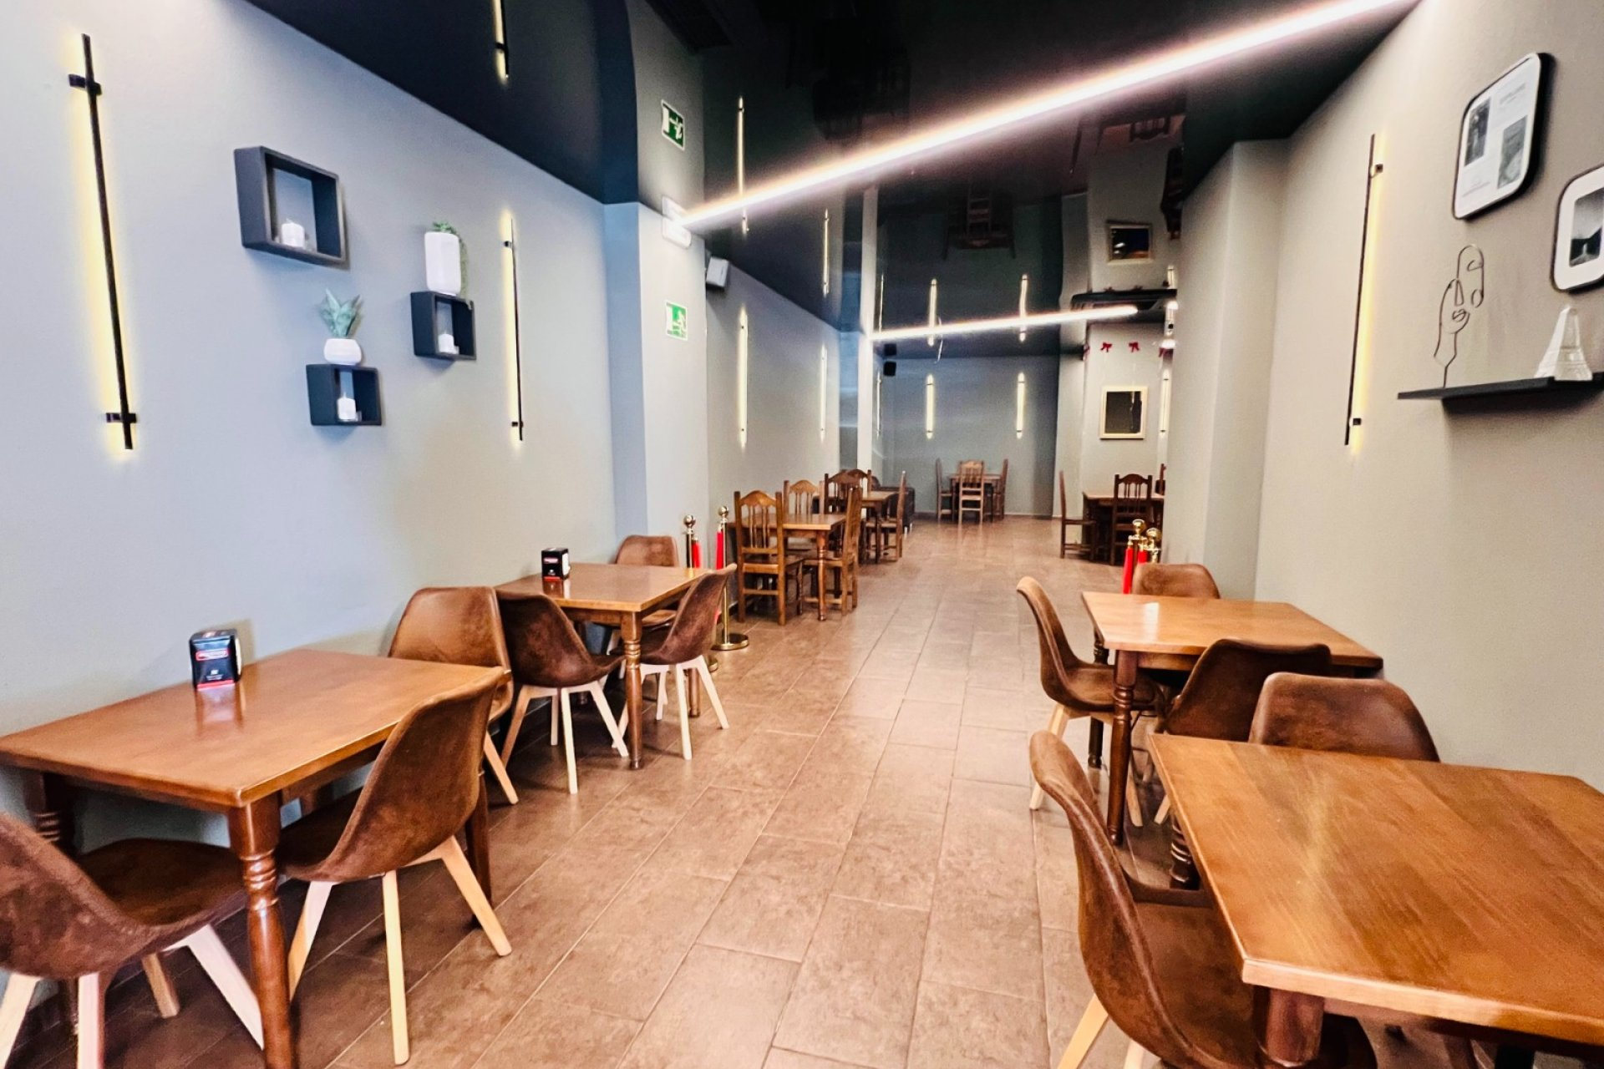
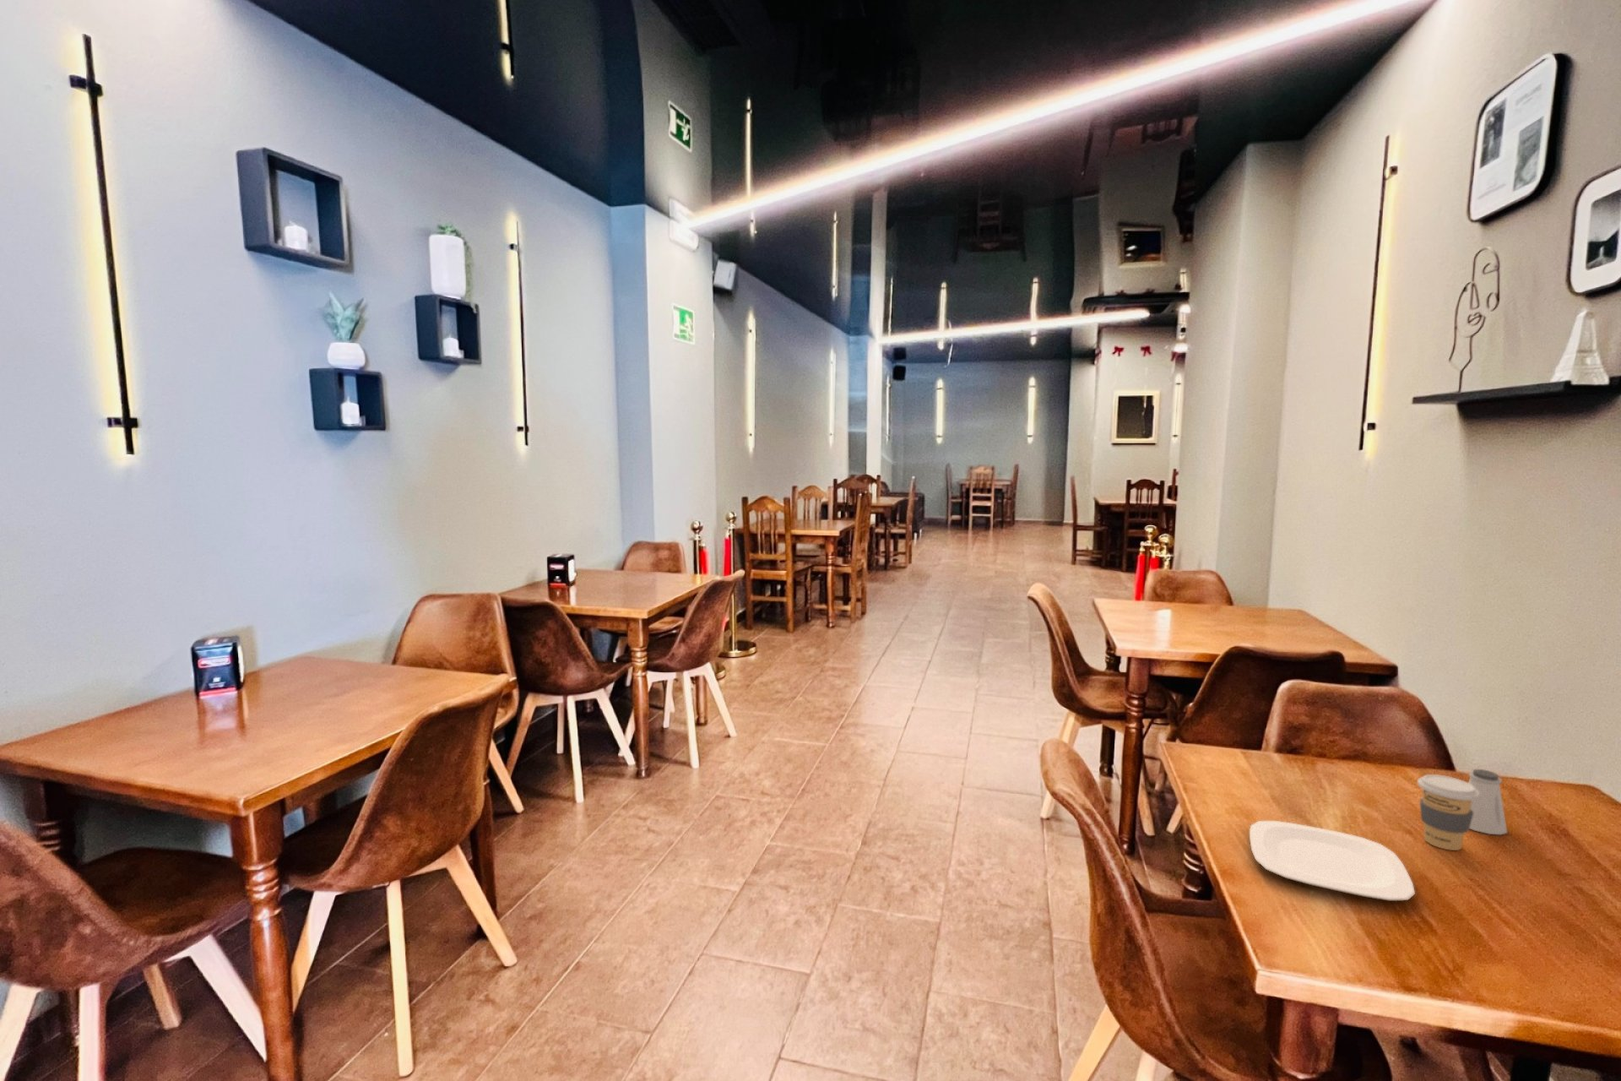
+ plate [1248,820,1416,902]
+ coffee cup [1417,773,1479,852]
+ saltshaker [1468,769,1508,835]
